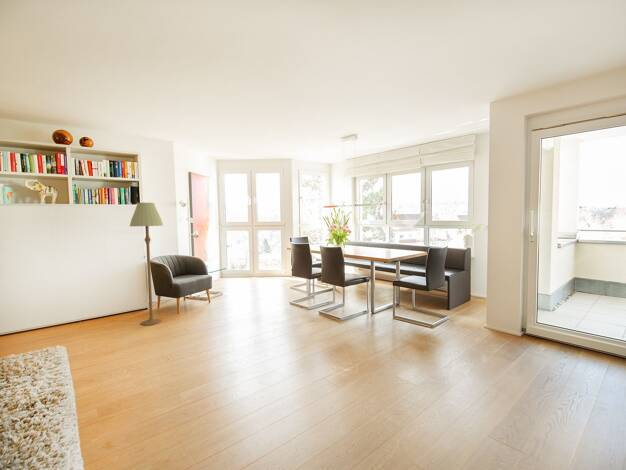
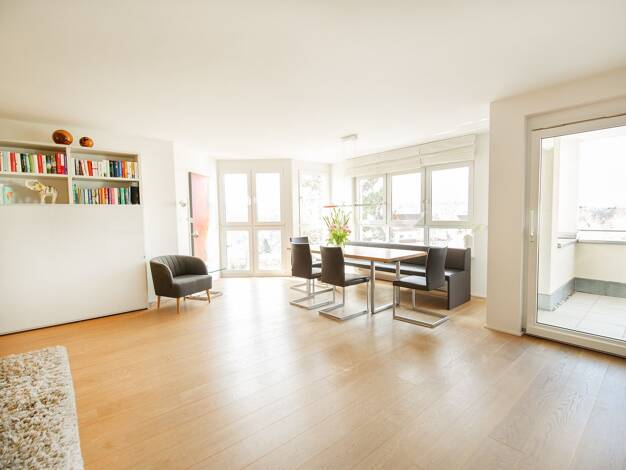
- floor lamp [129,202,164,326]
